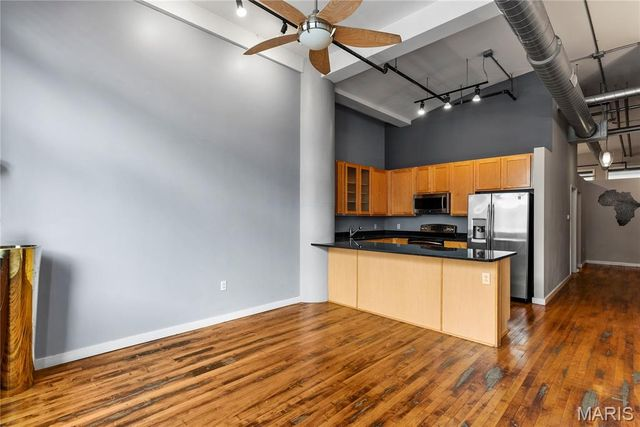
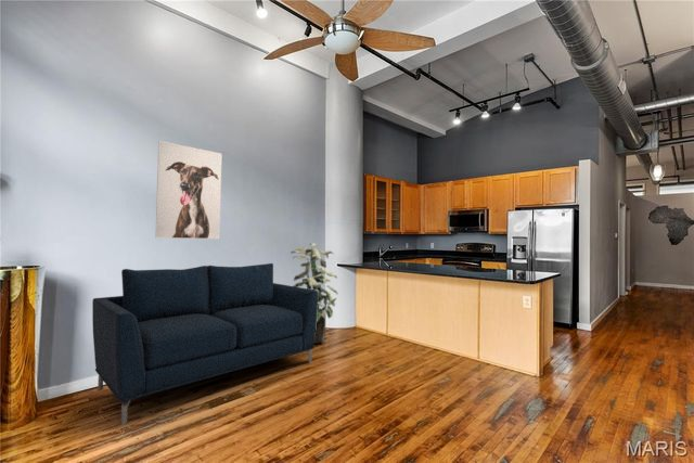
+ sofa [91,262,318,426]
+ indoor plant [290,242,339,345]
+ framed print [155,140,223,240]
